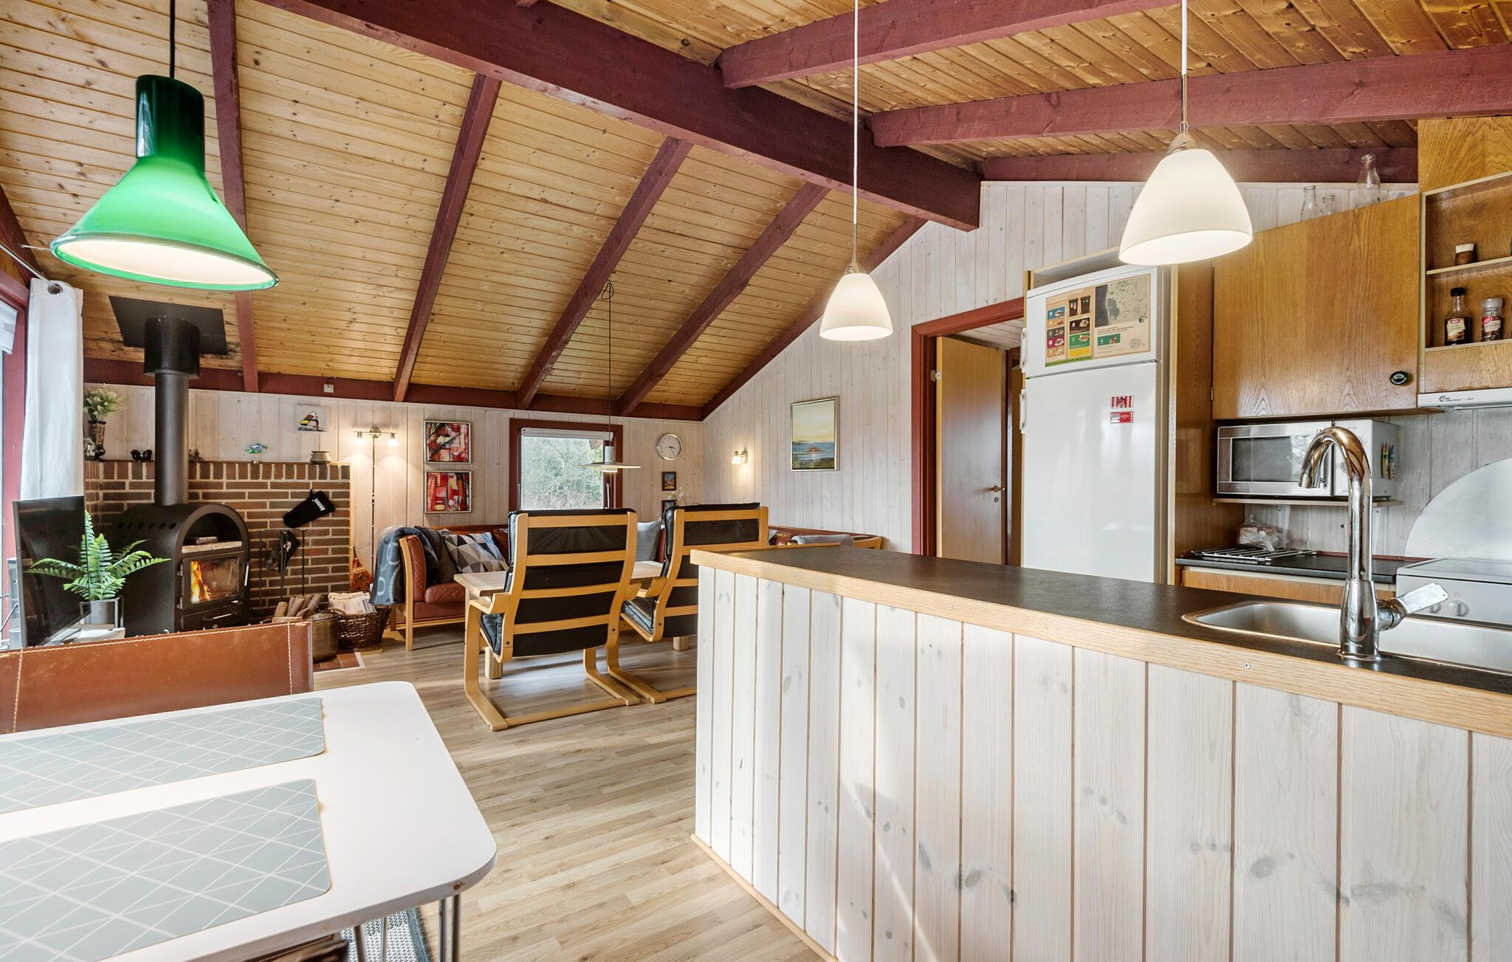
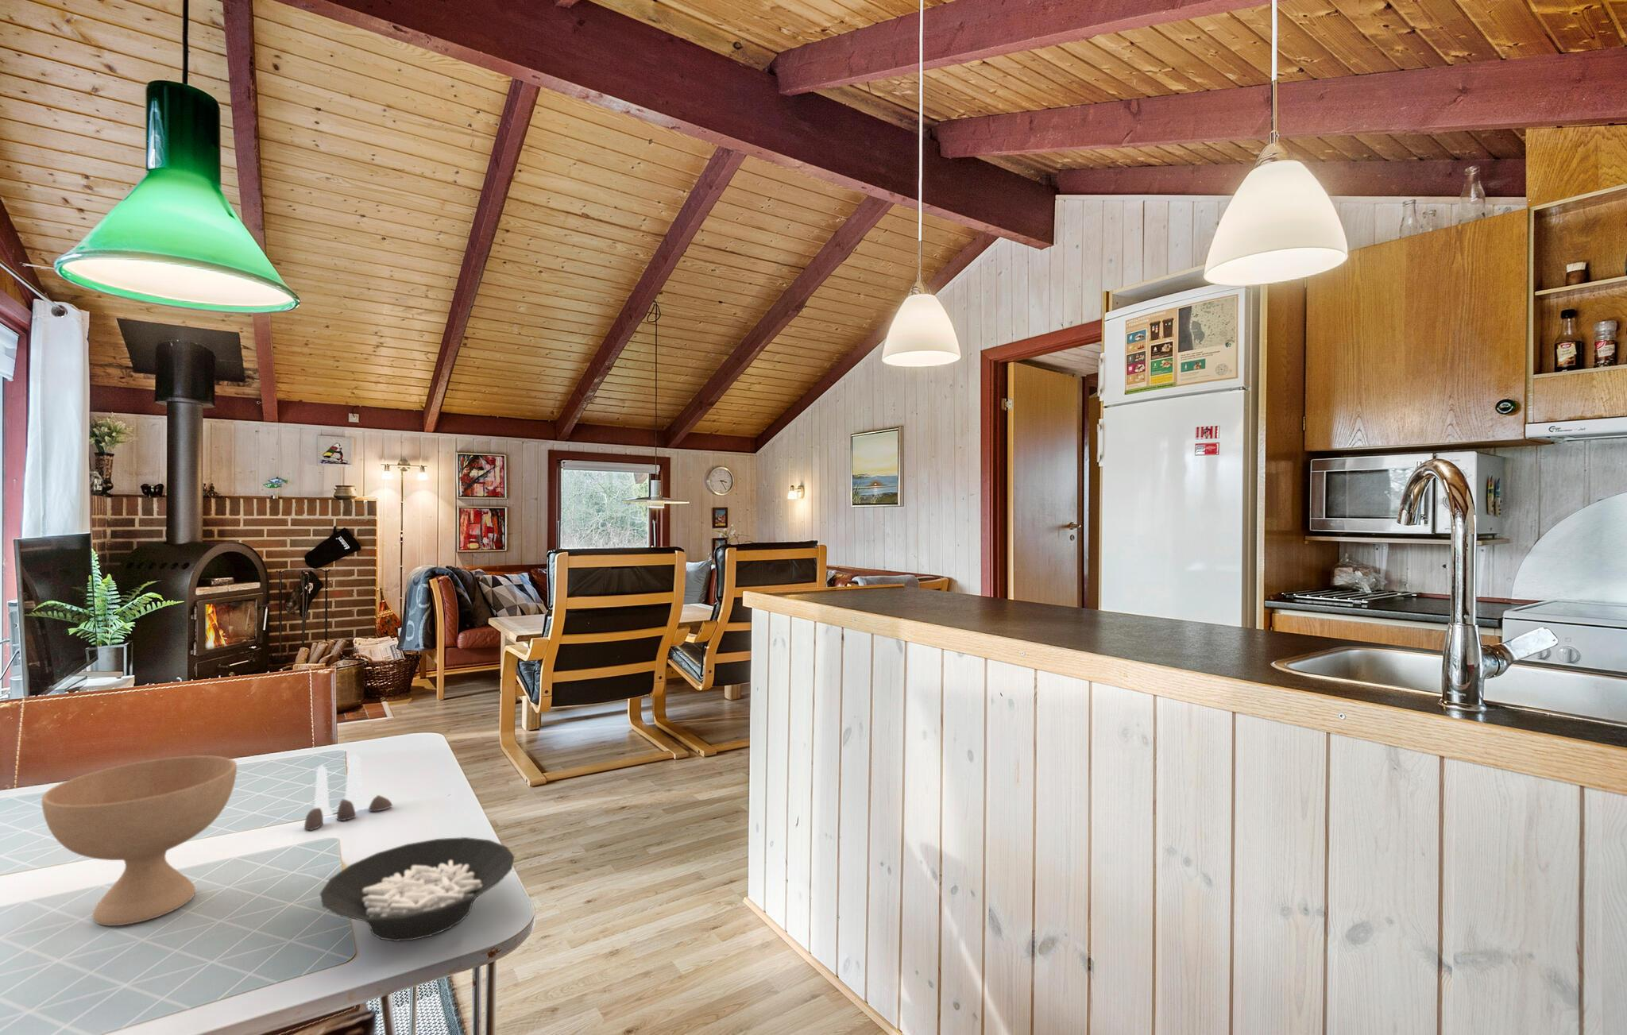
+ bowl [42,754,237,926]
+ salt and pepper shaker set [304,754,394,831]
+ cereal bowl [319,837,516,943]
